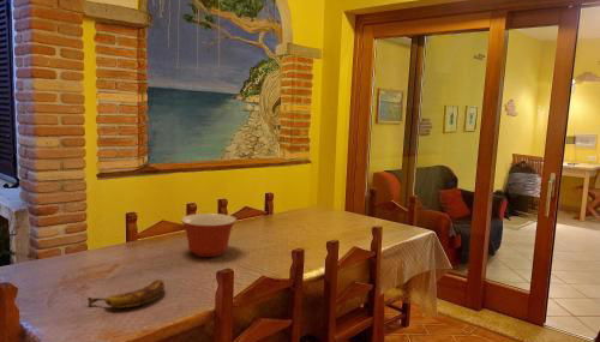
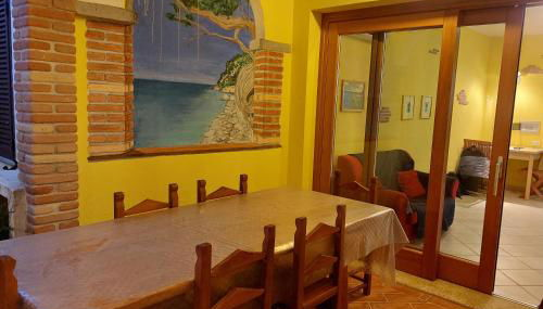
- mixing bowl [180,212,238,258]
- banana [86,278,166,308]
